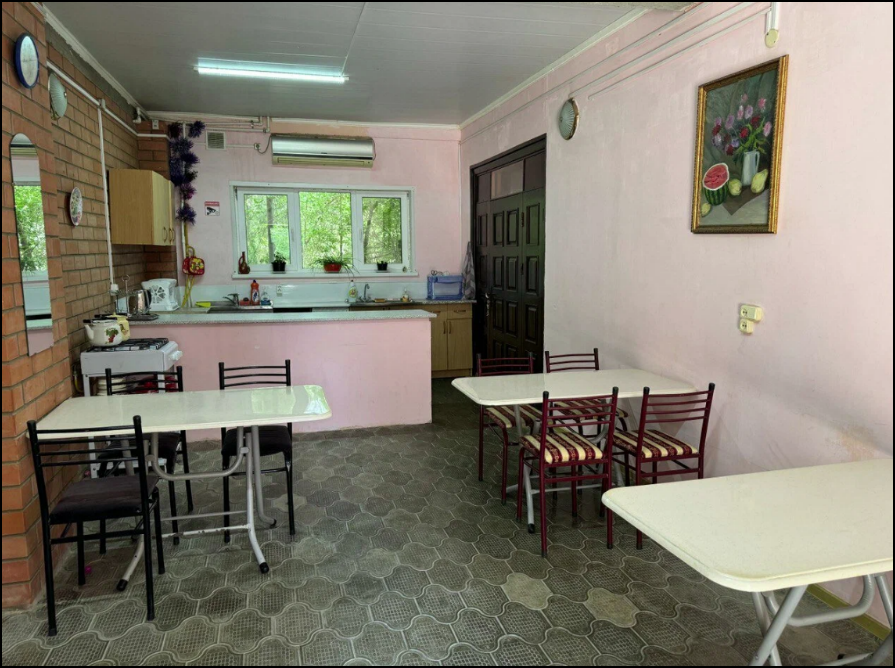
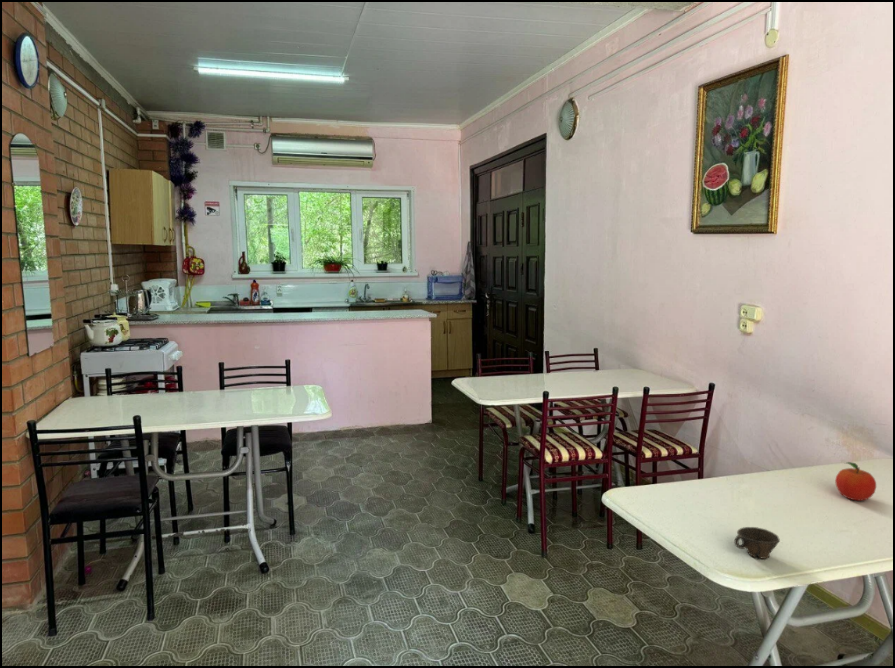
+ cup [733,526,781,560]
+ fruit [834,461,877,502]
